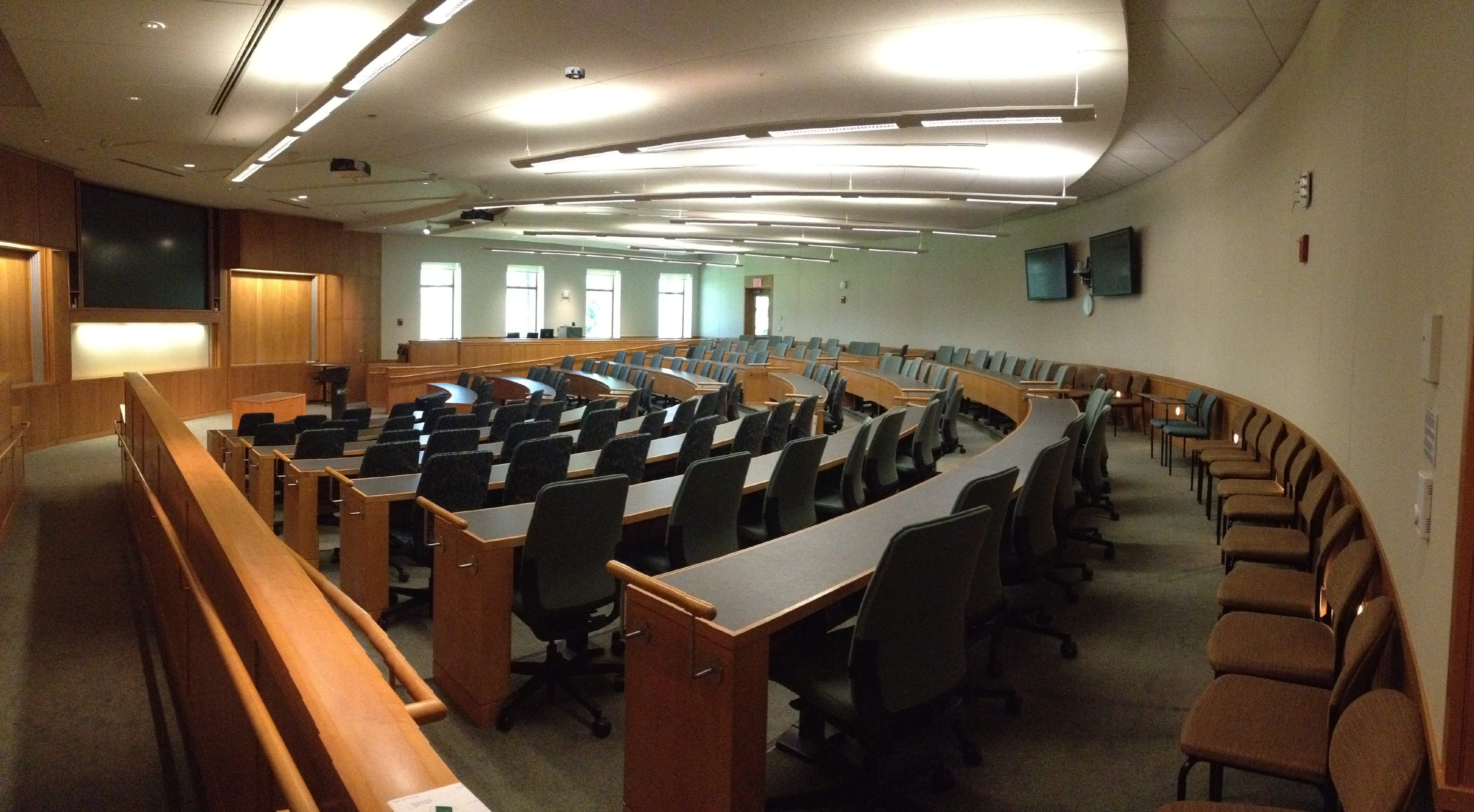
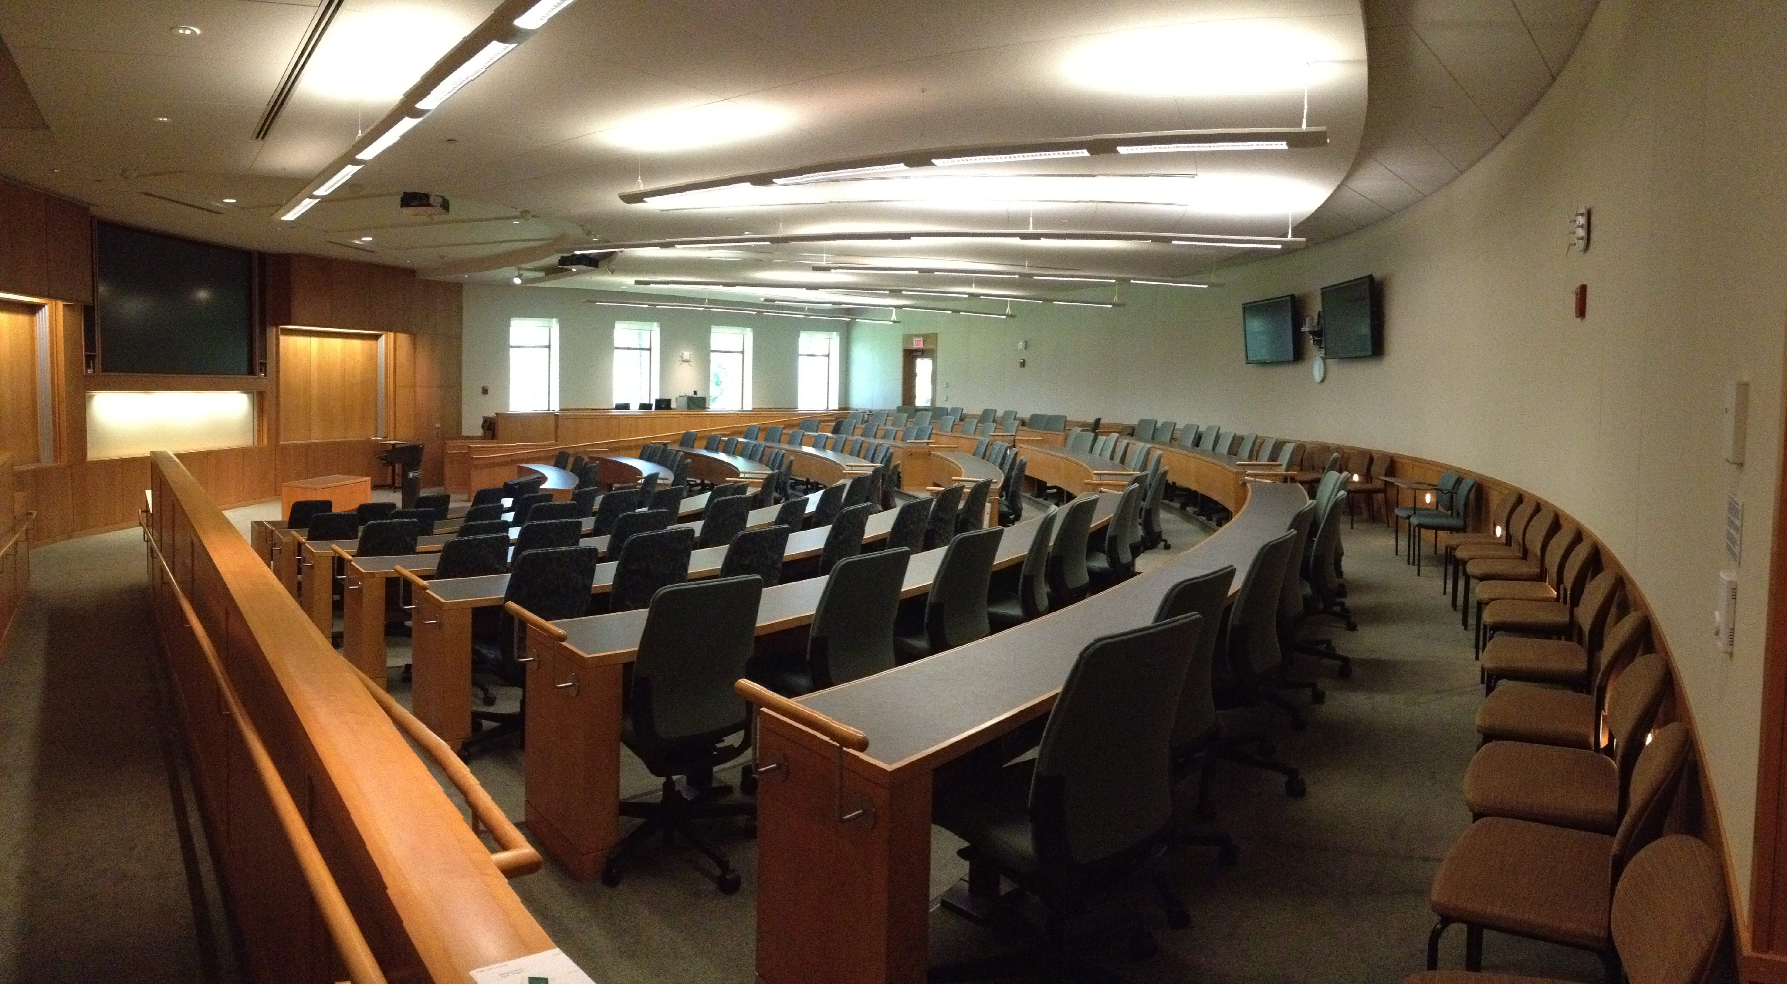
- smoke detector [565,66,585,80]
